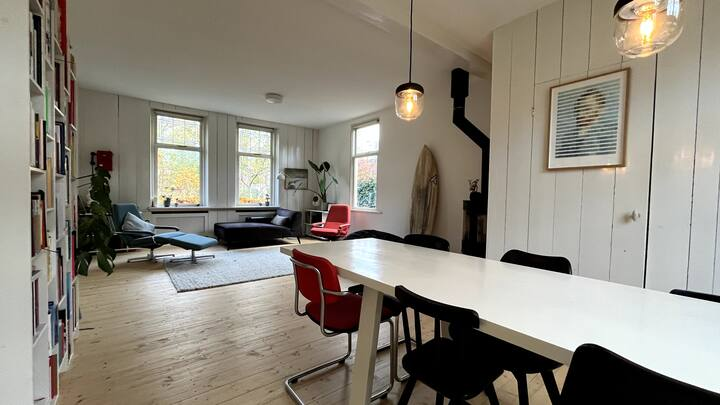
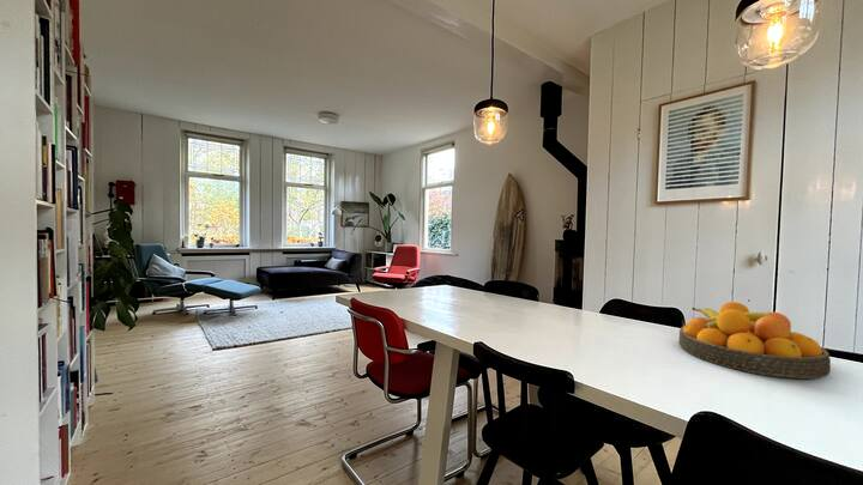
+ fruit bowl [677,301,832,380]
